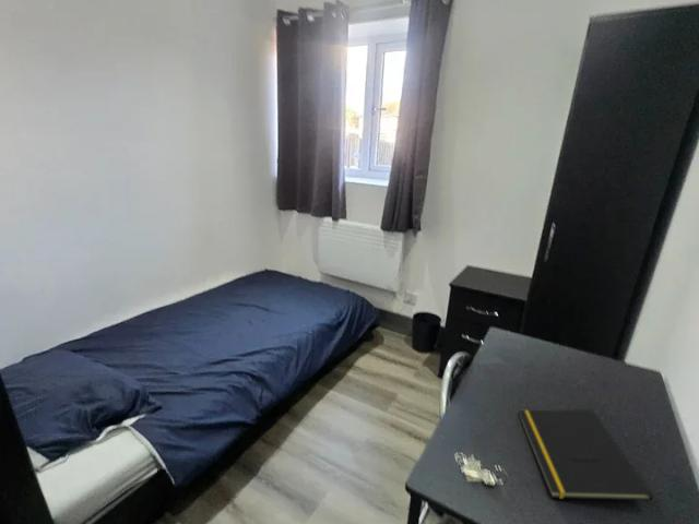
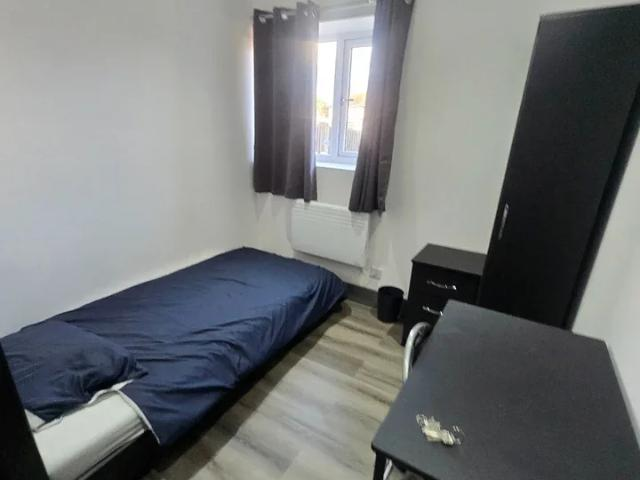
- notepad [518,408,654,501]
